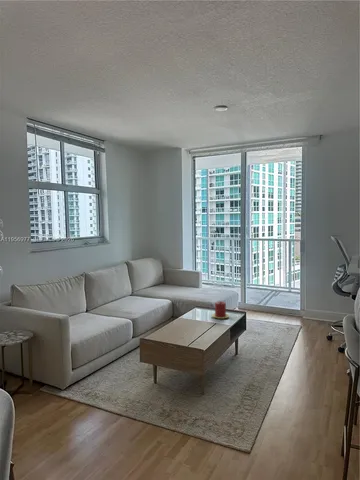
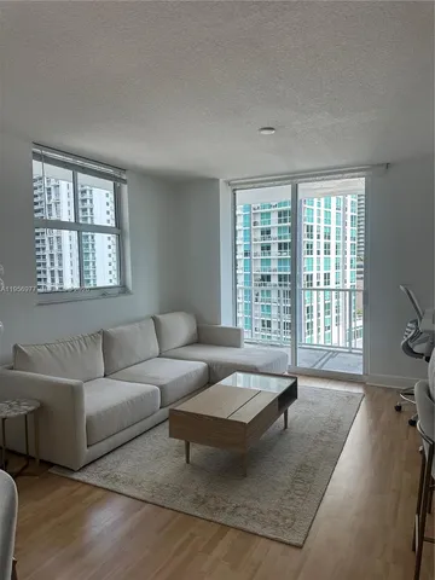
- candle [211,300,230,320]
